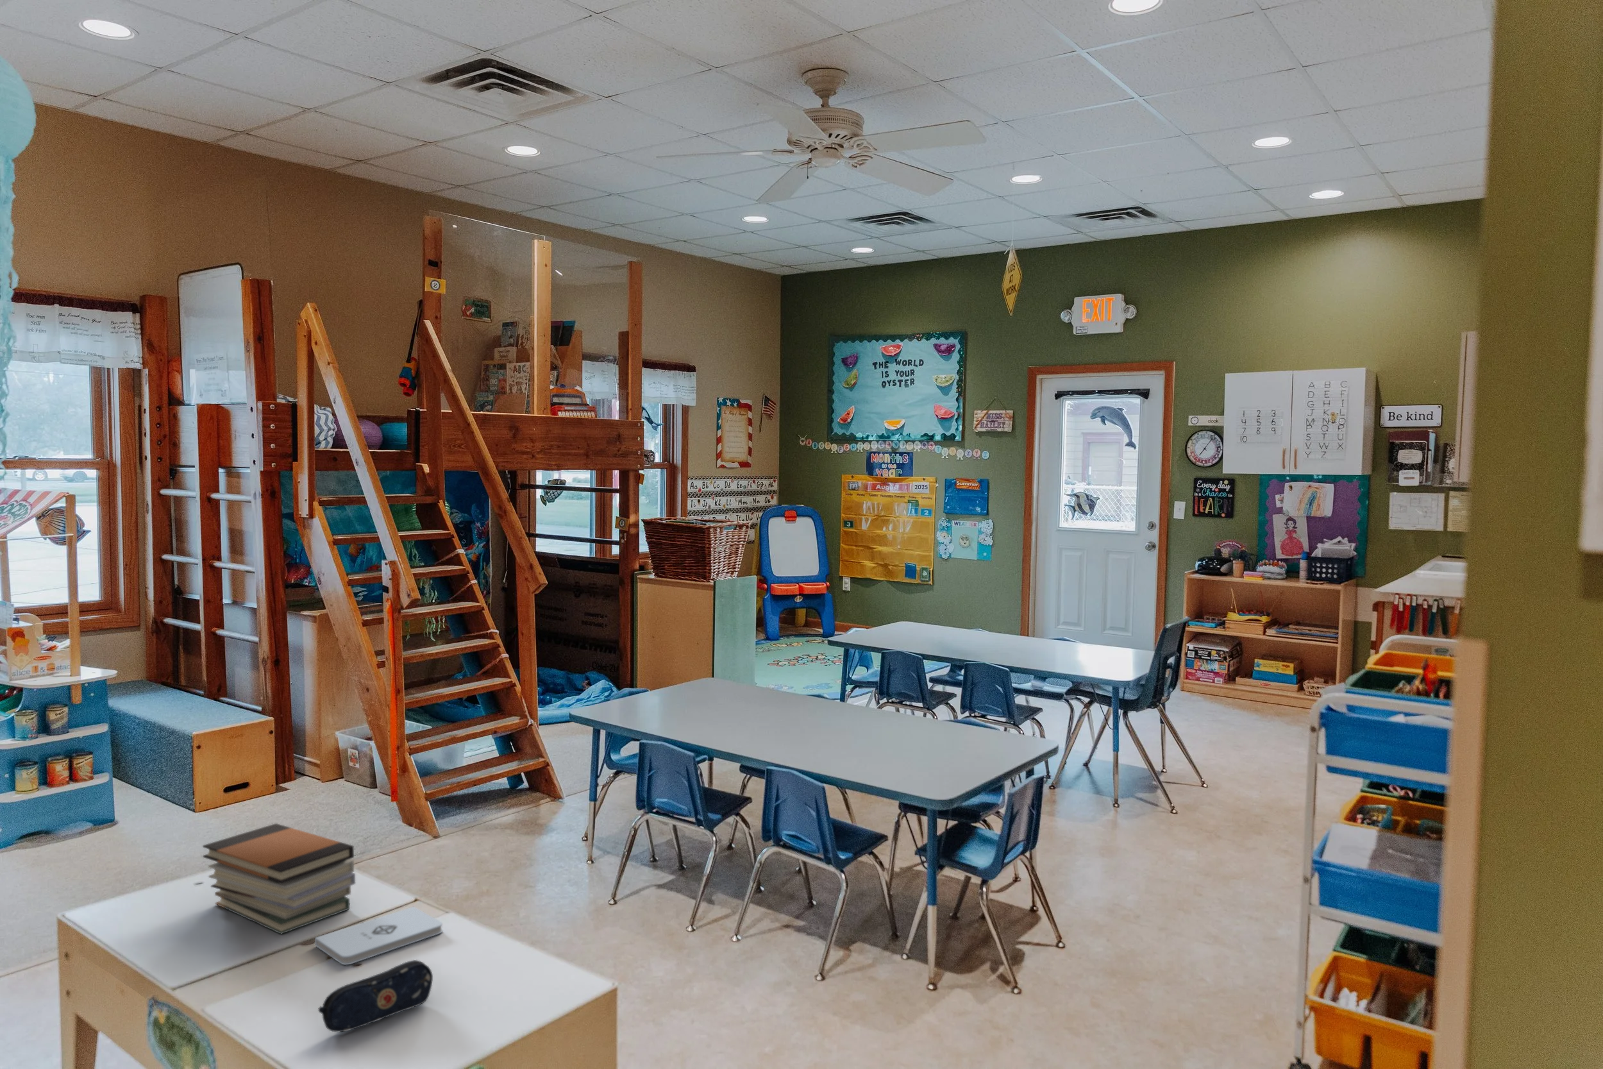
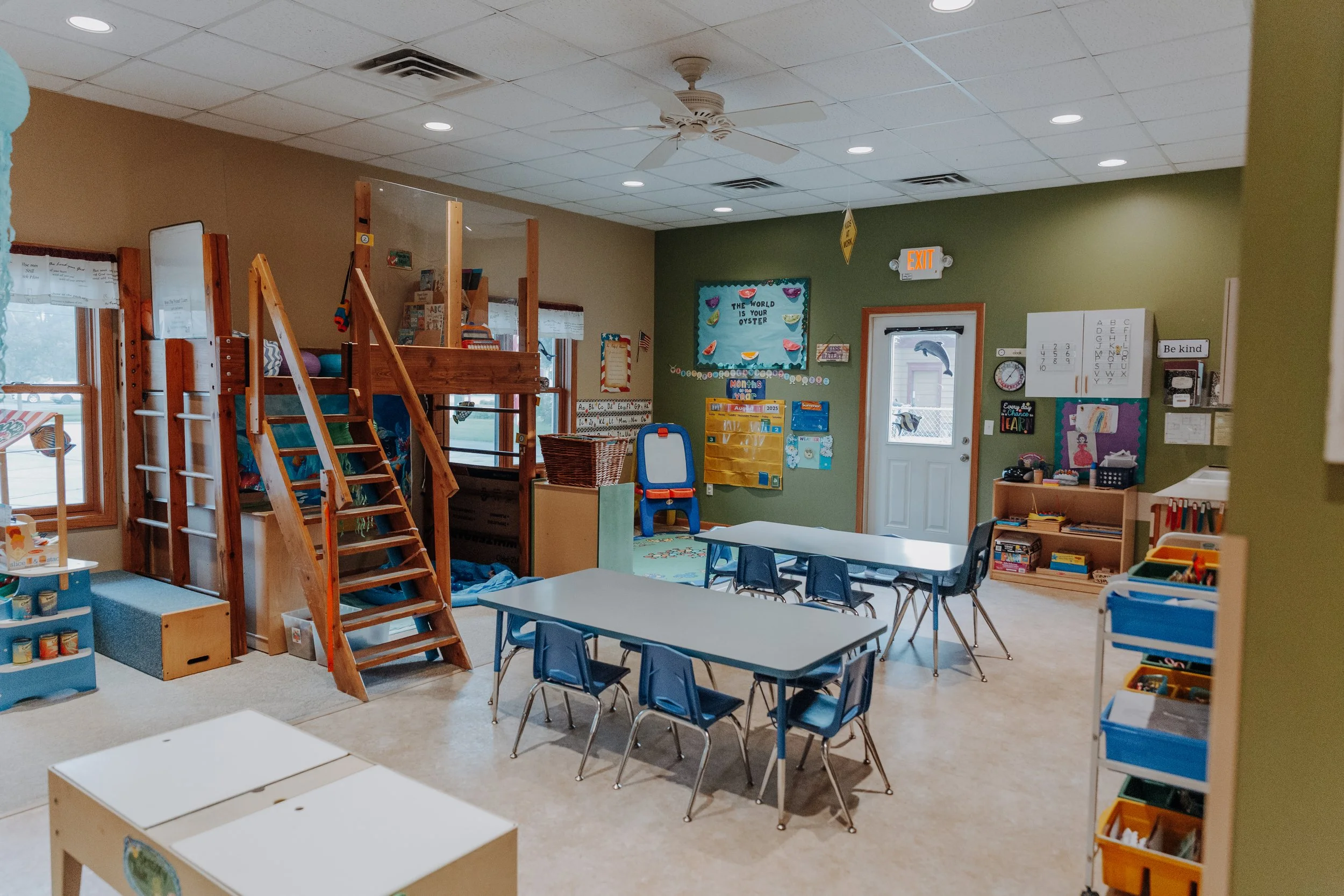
- book stack [202,823,355,935]
- pencil case [317,959,433,1032]
- notepad [314,906,442,965]
